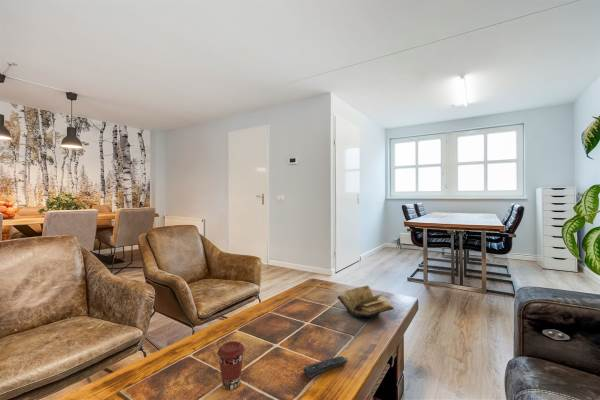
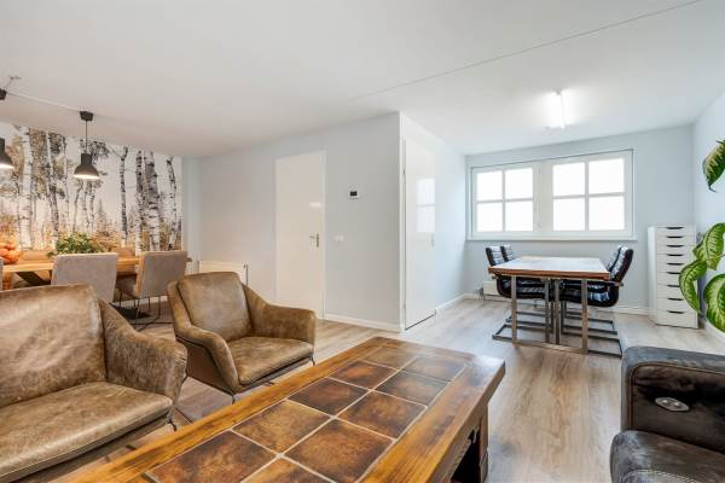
- coffee cup [216,340,246,391]
- book [336,285,395,318]
- remote control [303,355,349,379]
